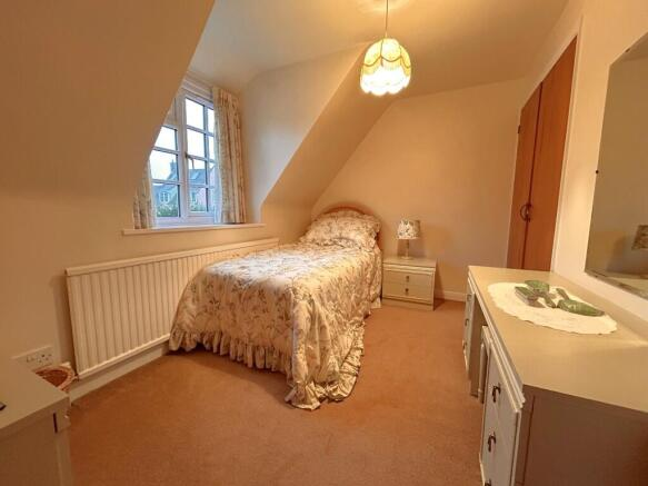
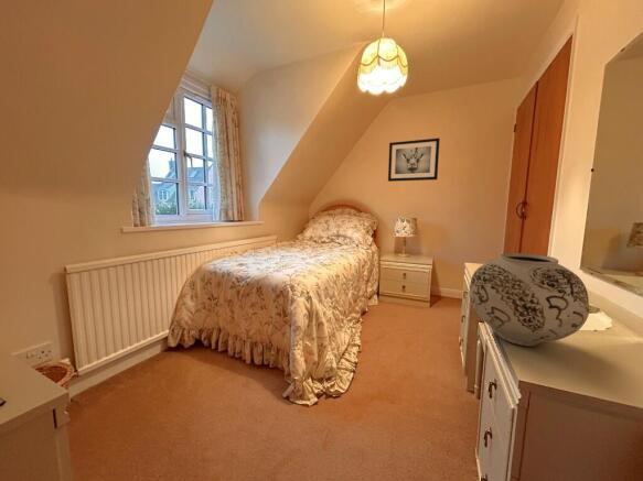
+ vase [468,252,590,348]
+ wall art [387,138,441,183]
